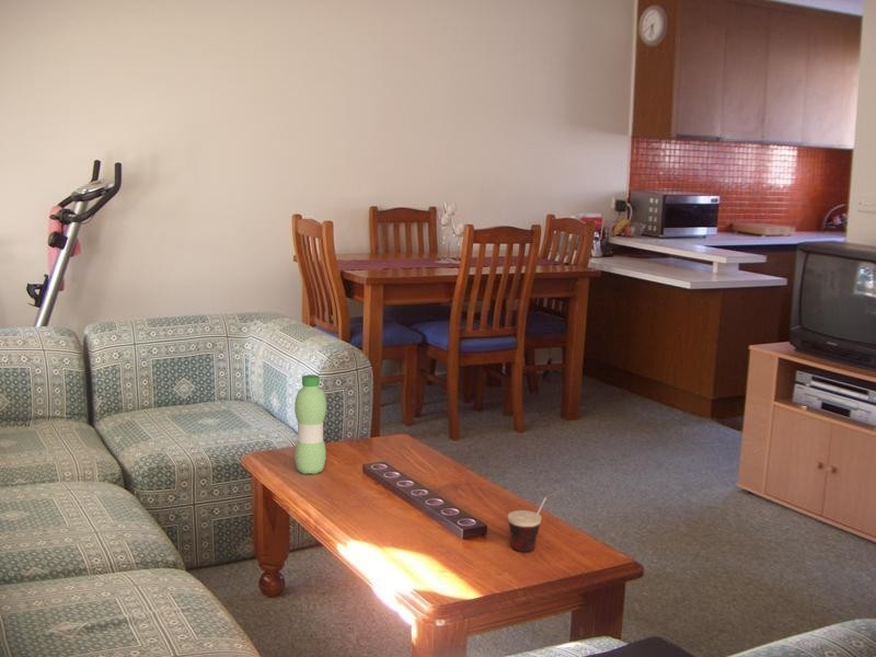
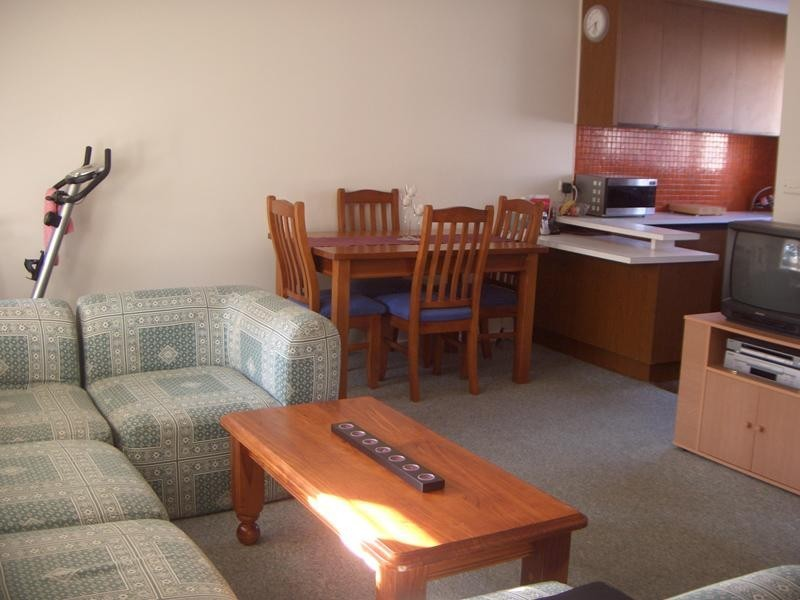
- cup [507,487,564,553]
- water bottle [293,373,327,475]
